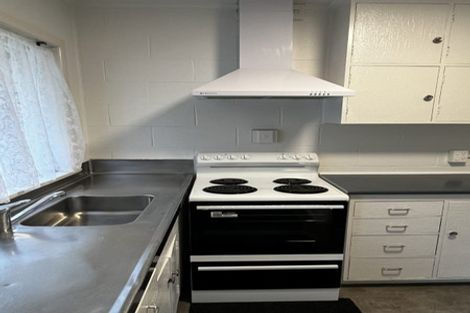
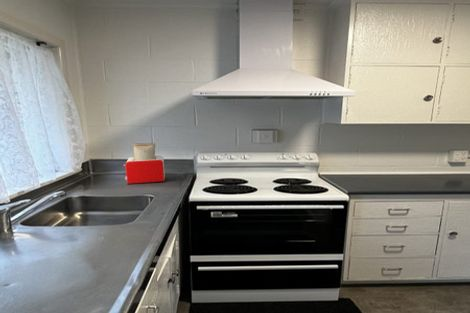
+ toaster [122,142,166,186]
